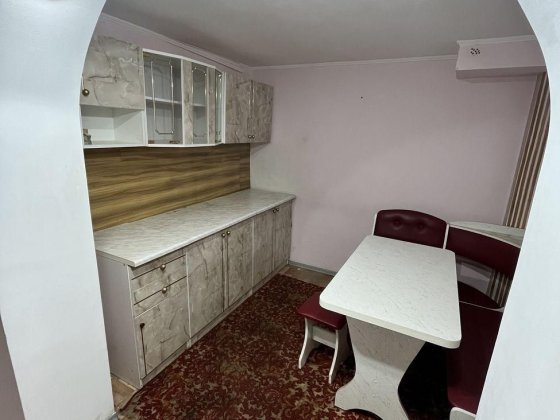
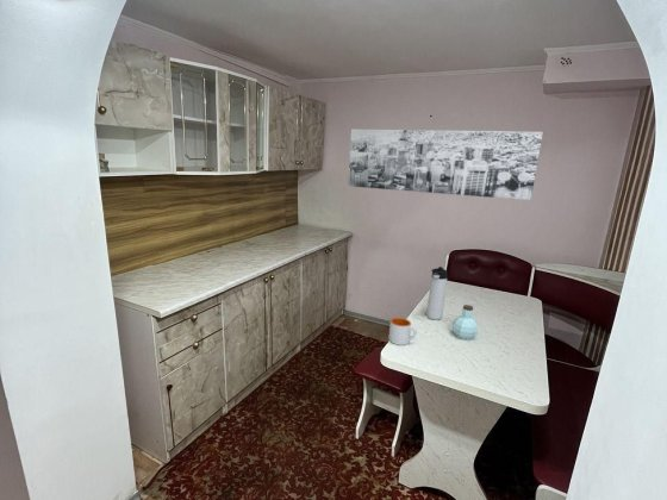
+ jar [453,304,479,340]
+ thermos bottle [425,265,448,321]
+ mug [387,317,418,346]
+ wall art [347,129,544,201]
